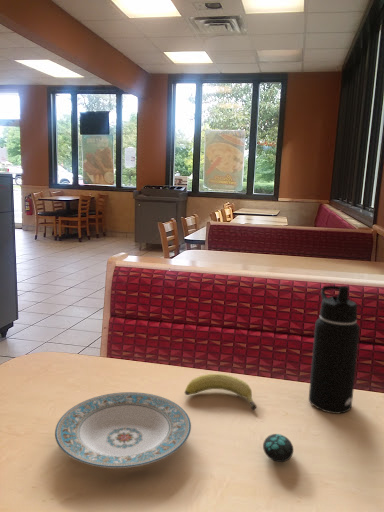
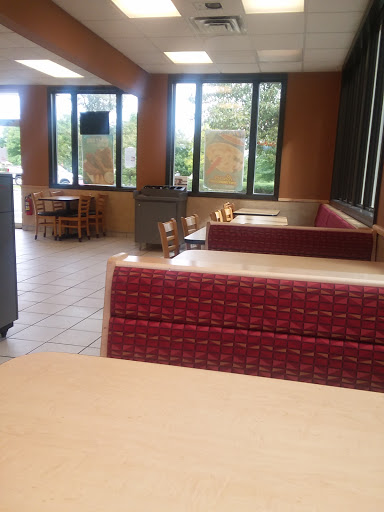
- plate [54,391,192,469]
- fruit [184,373,257,411]
- water bottle [308,284,361,415]
- decorative egg [262,433,294,463]
